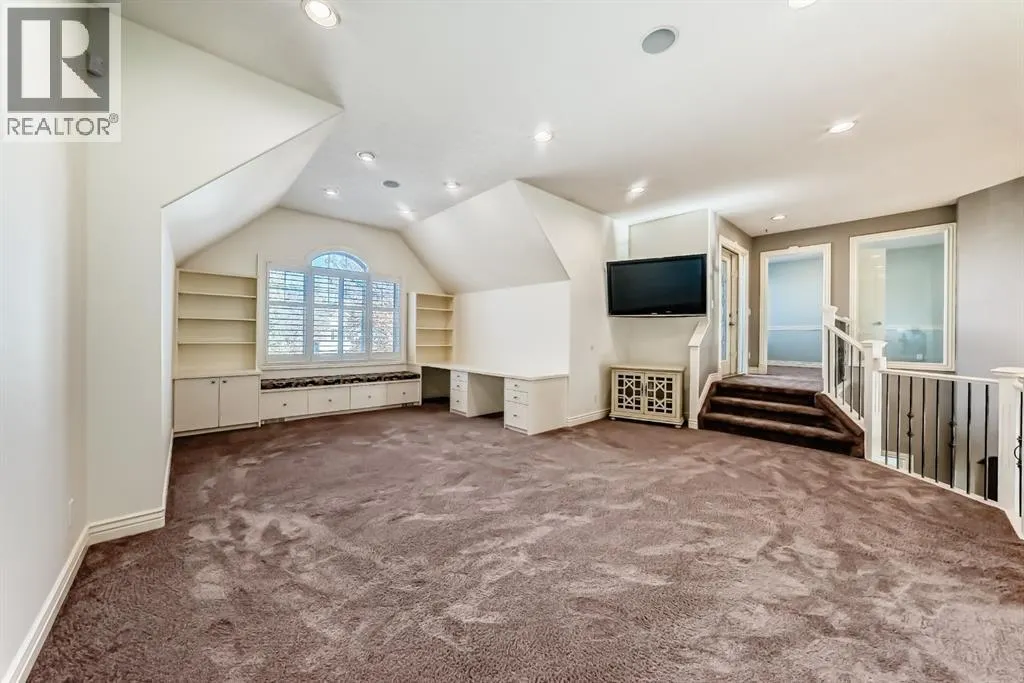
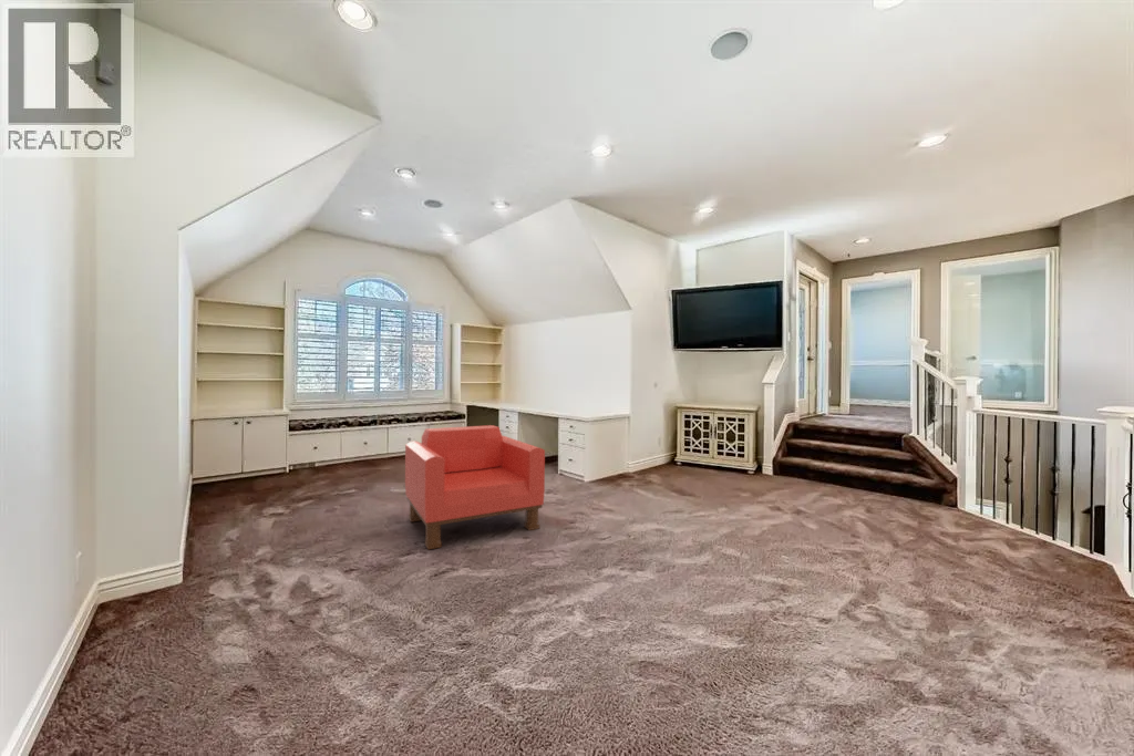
+ armchair [404,424,546,551]
